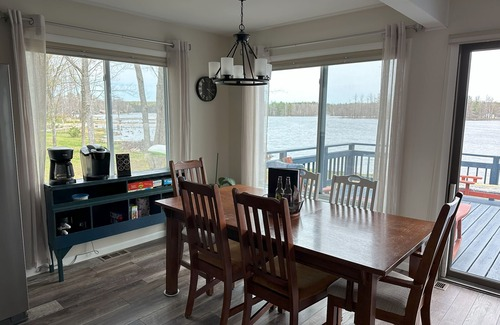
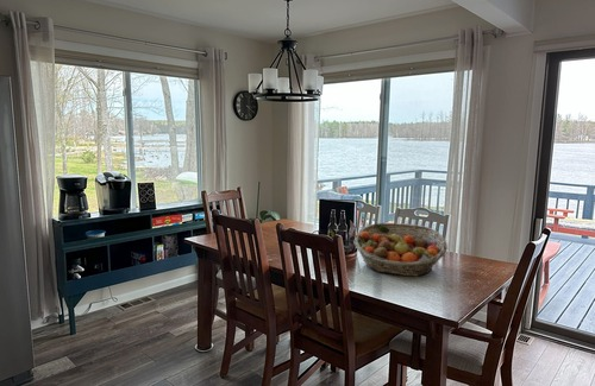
+ fruit basket [352,222,449,277]
